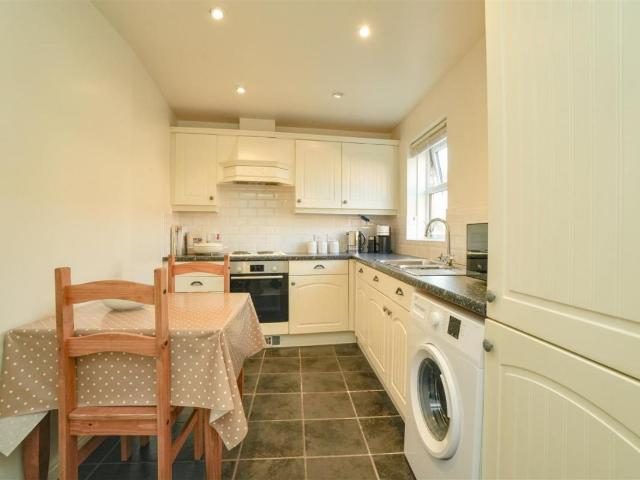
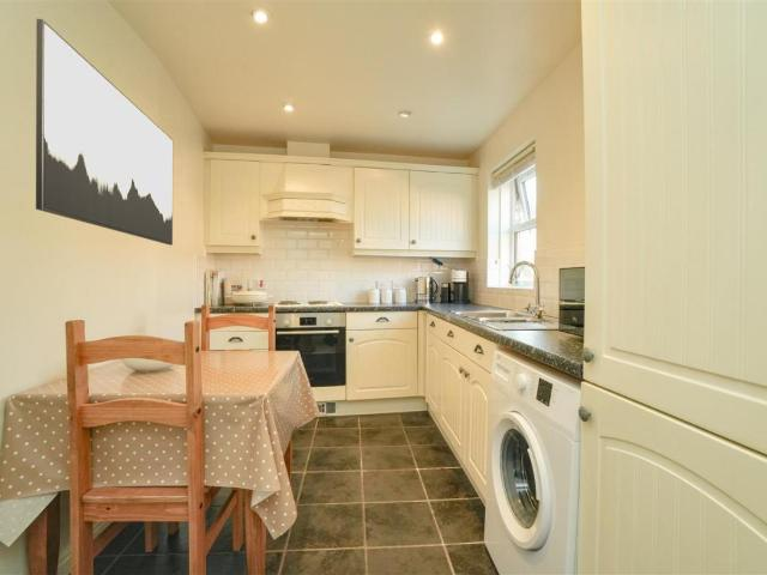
+ wall art [35,18,174,247]
